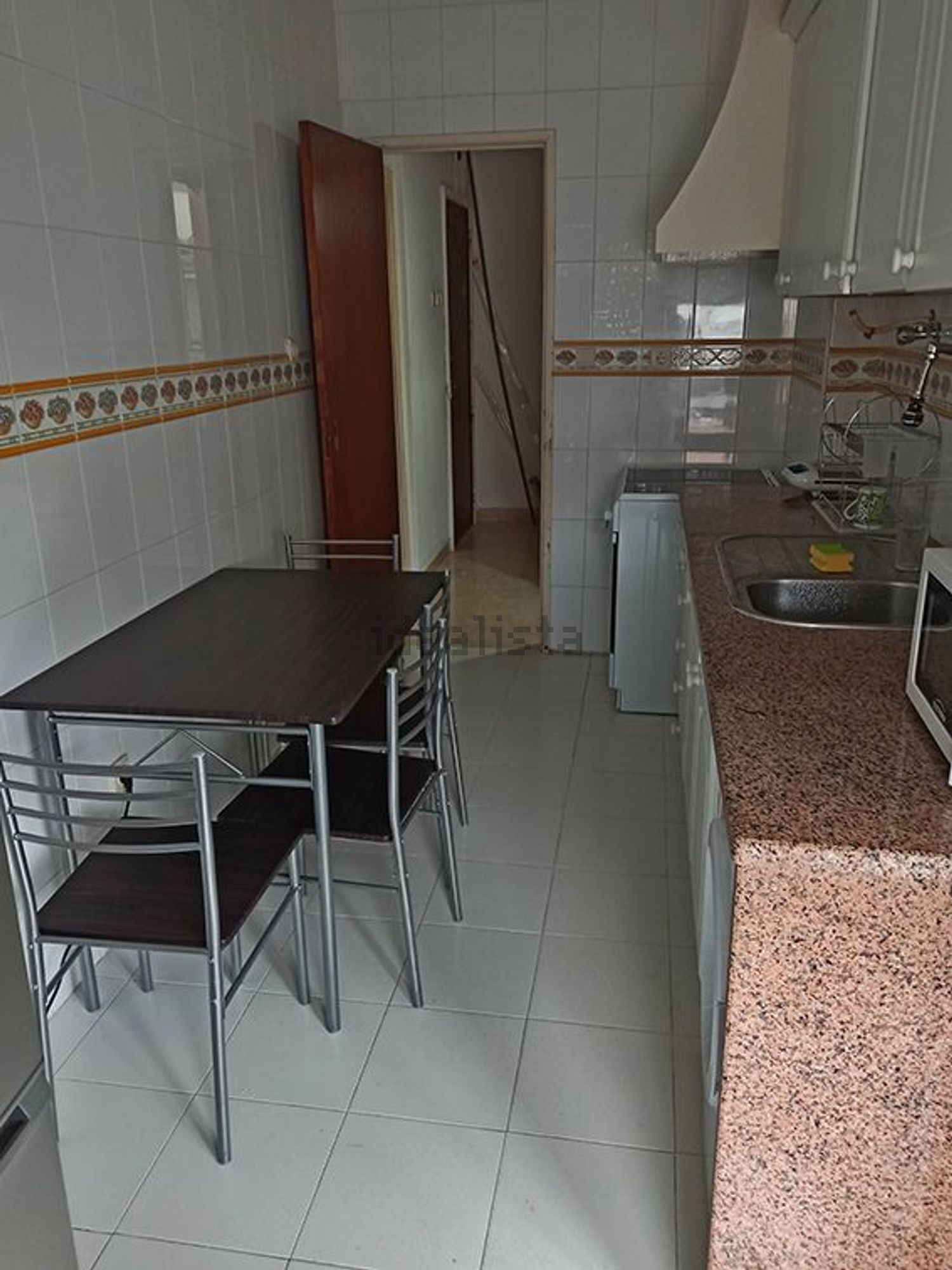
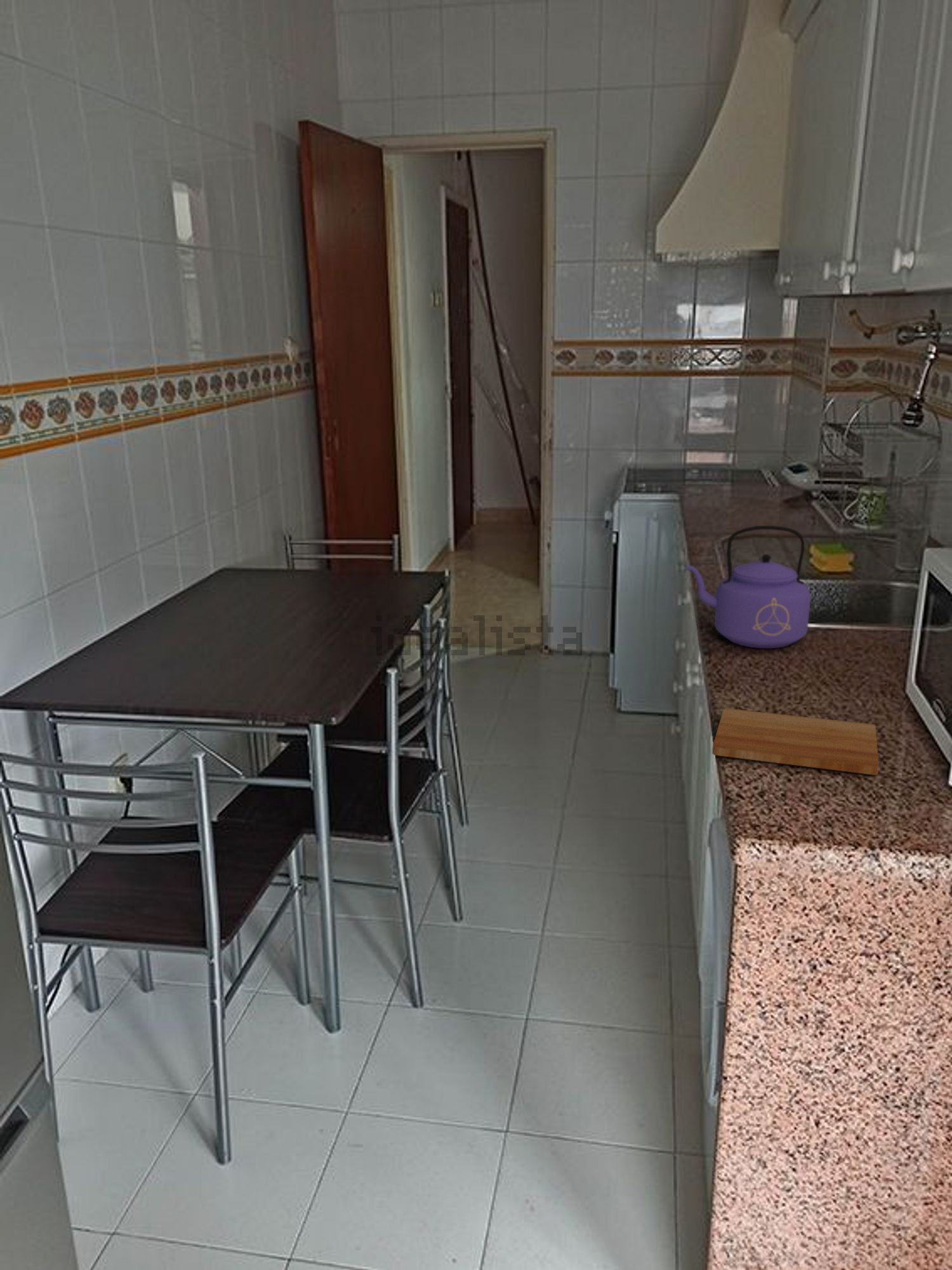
+ cutting board [711,707,880,776]
+ kettle [685,525,812,649]
